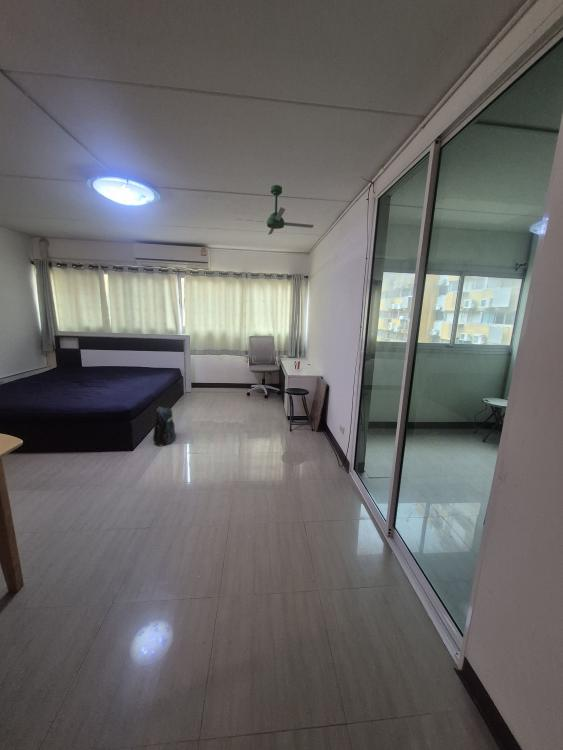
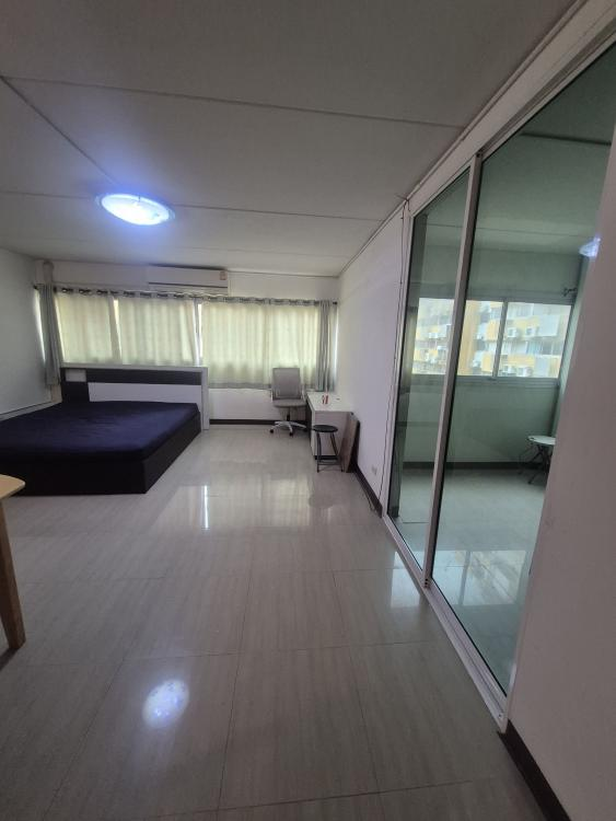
- backpack [152,405,176,447]
- ceiling fan [236,184,315,236]
